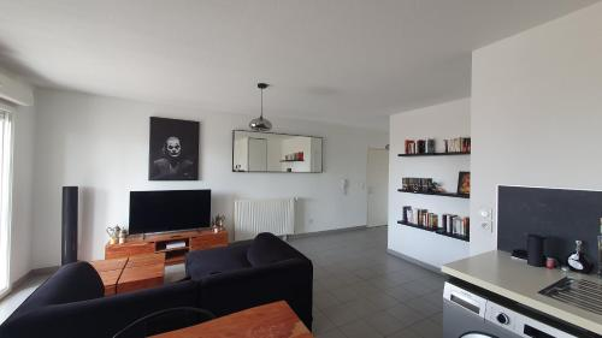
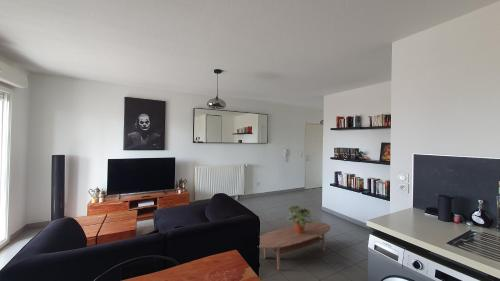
+ potted plant [286,204,314,234]
+ coffee table [258,221,331,271]
